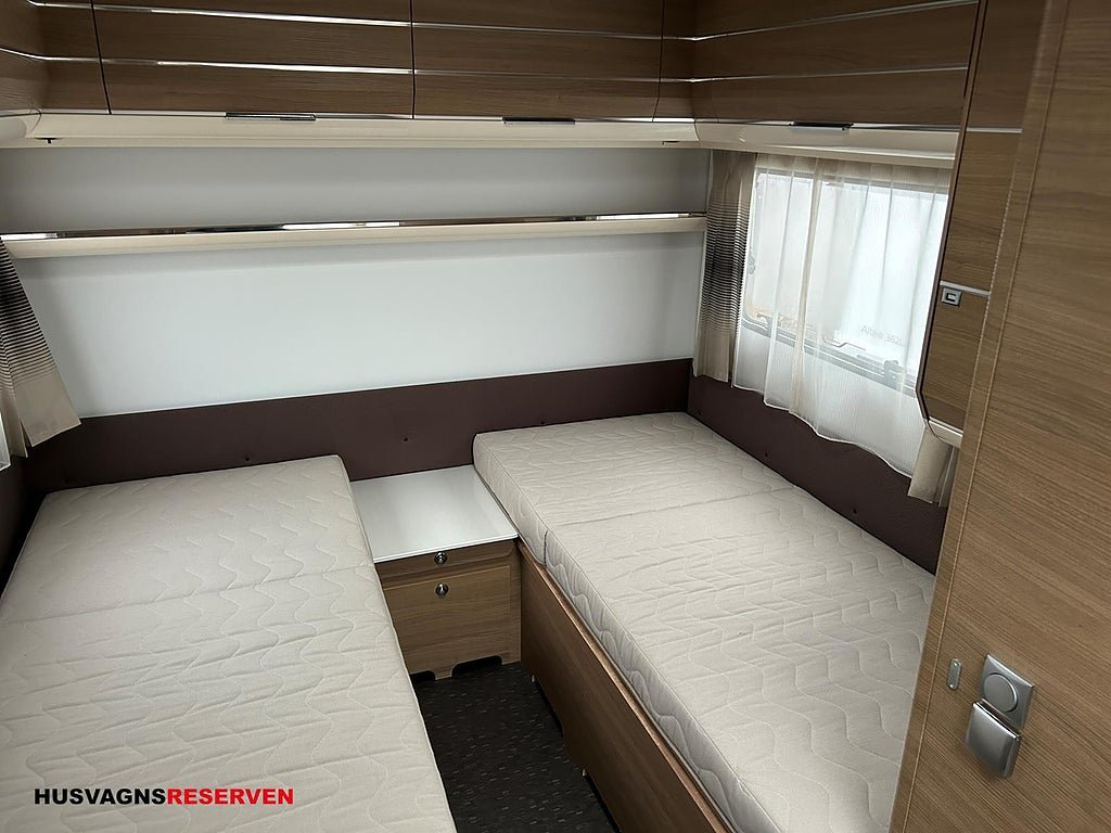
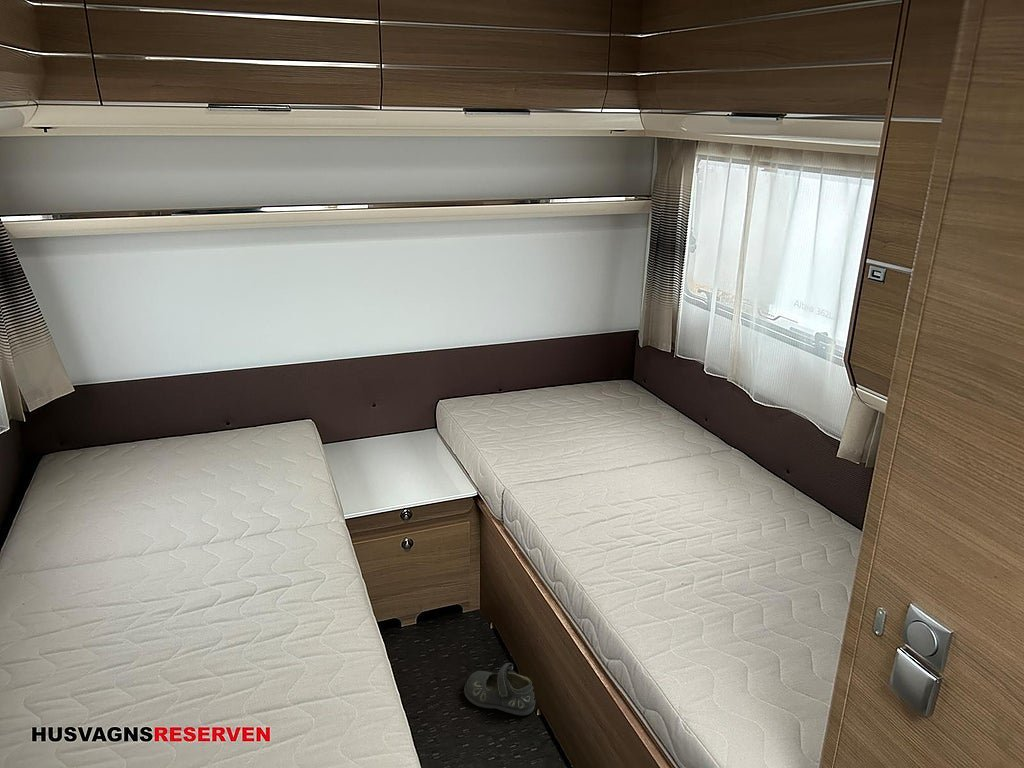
+ mary jane shoe [463,662,537,716]
